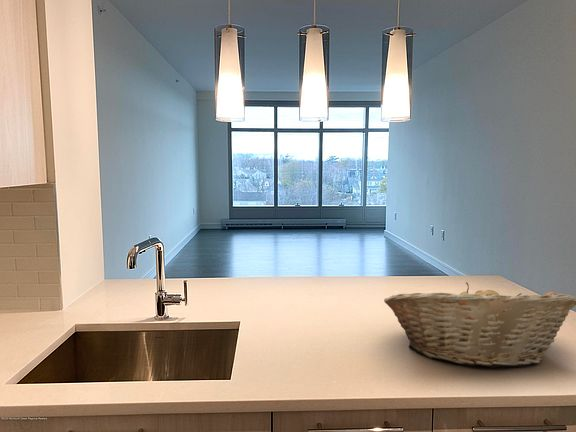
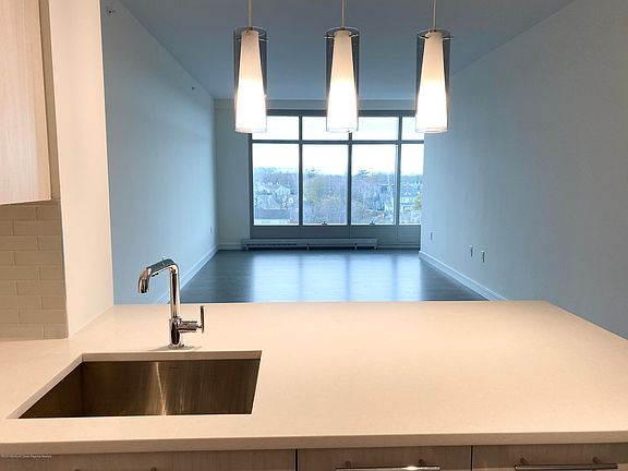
- fruit basket [383,281,576,369]
